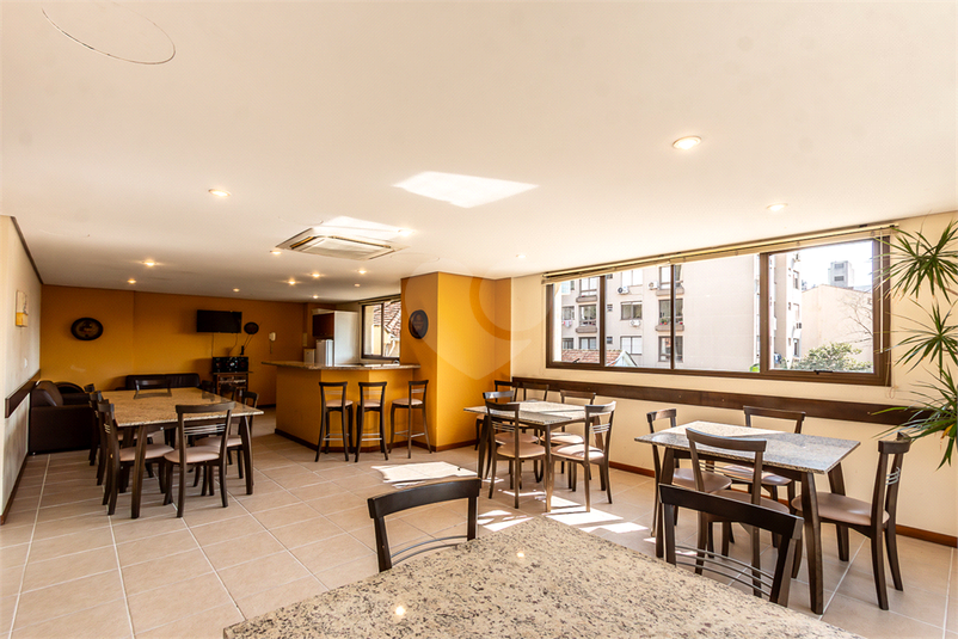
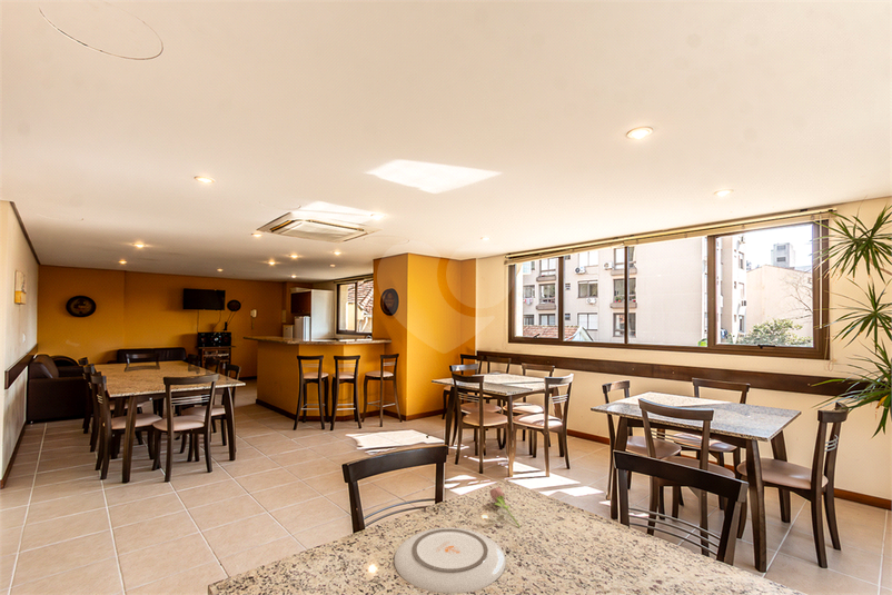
+ flower [489,486,522,528]
+ plate [393,527,507,594]
